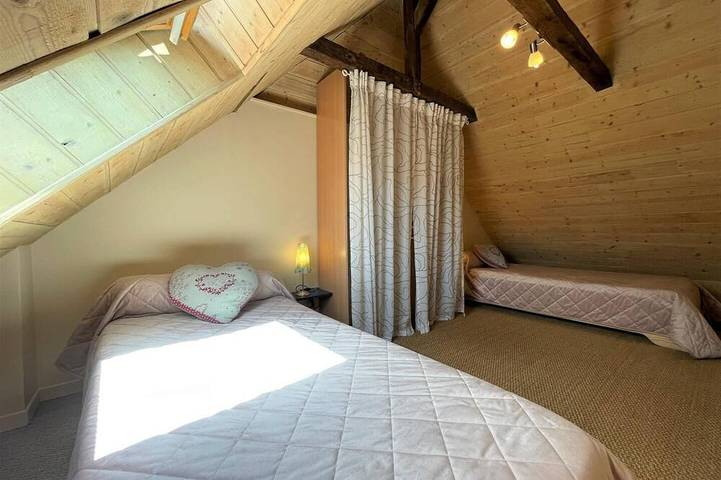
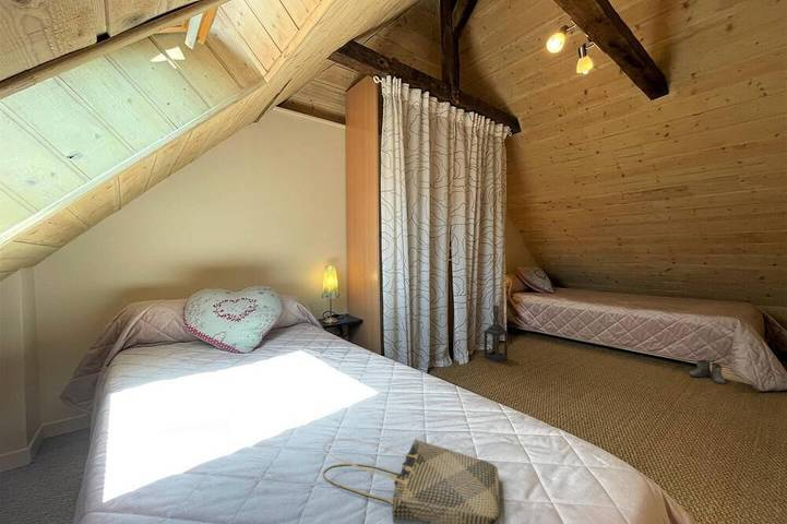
+ boots [688,359,728,385]
+ lantern [482,305,509,364]
+ tote bag [321,438,501,524]
